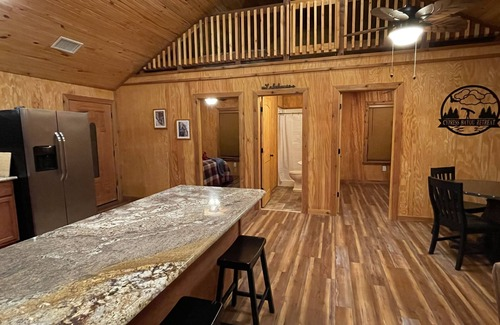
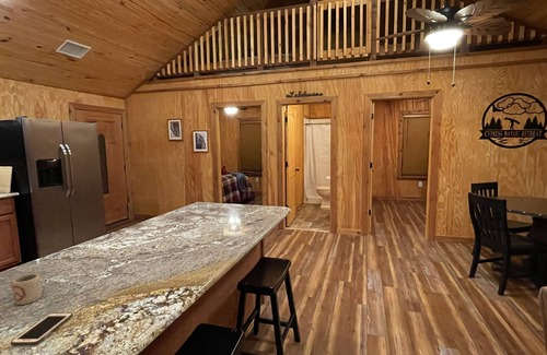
+ cup [10,273,43,306]
+ cell phone [10,311,73,346]
